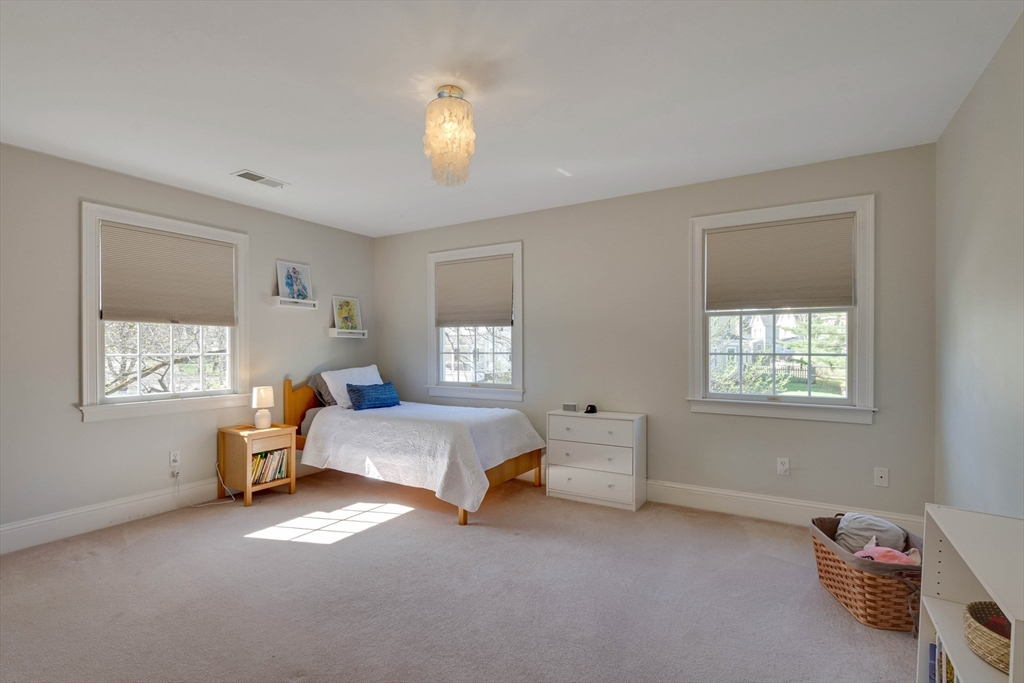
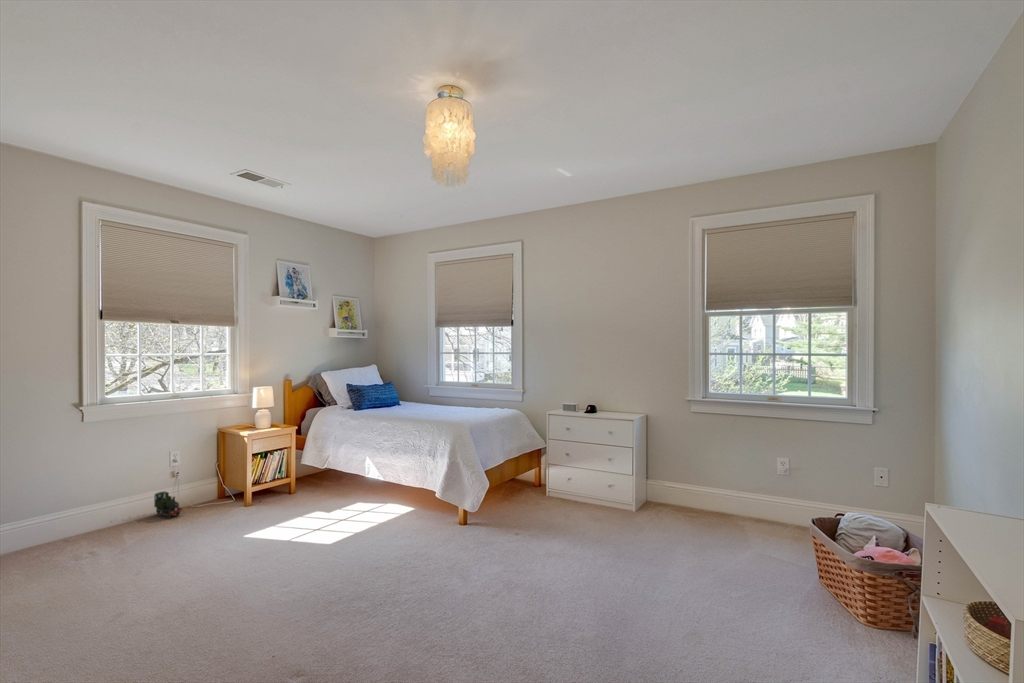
+ toy train [153,490,183,519]
